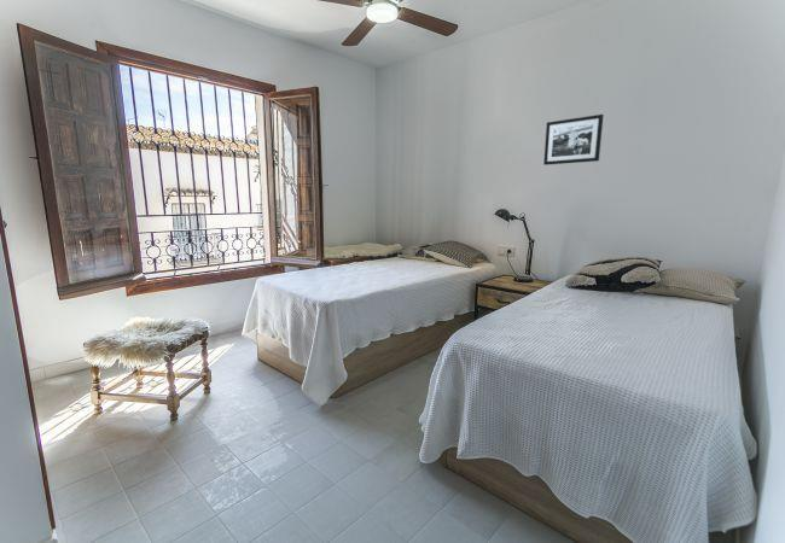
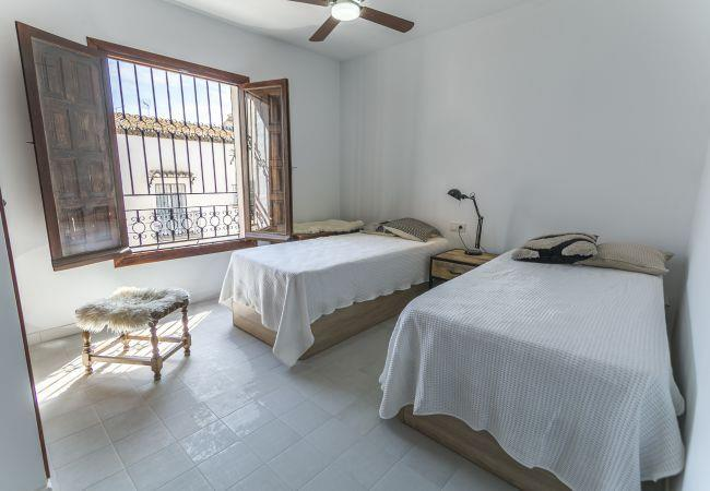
- picture frame [542,113,605,167]
